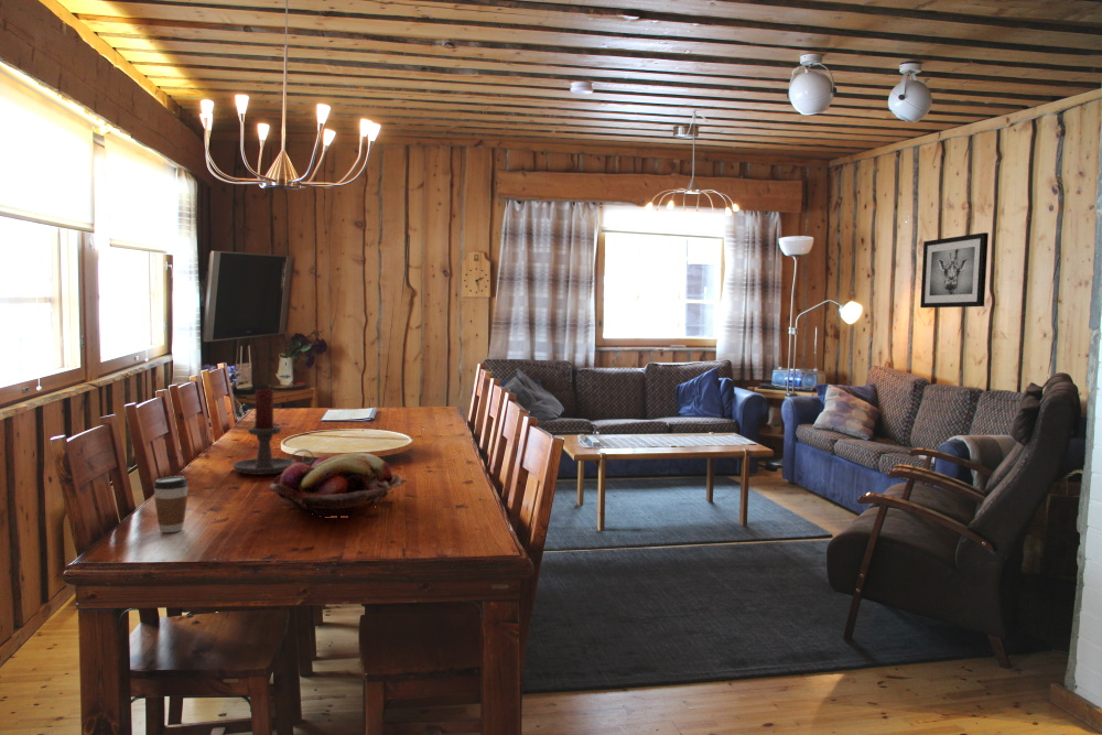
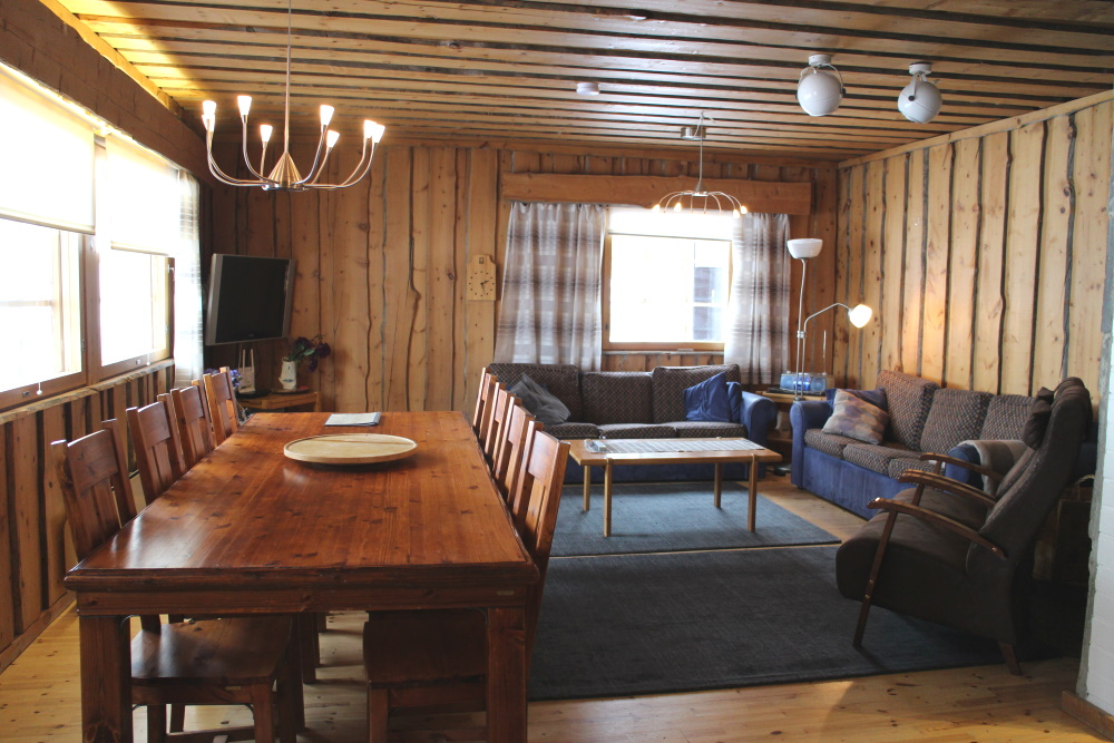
- wall art [919,231,990,309]
- fruit basket [268,452,408,518]
- coffee cup [152,475,190,533]
- candle holder [231,388,315,475]
